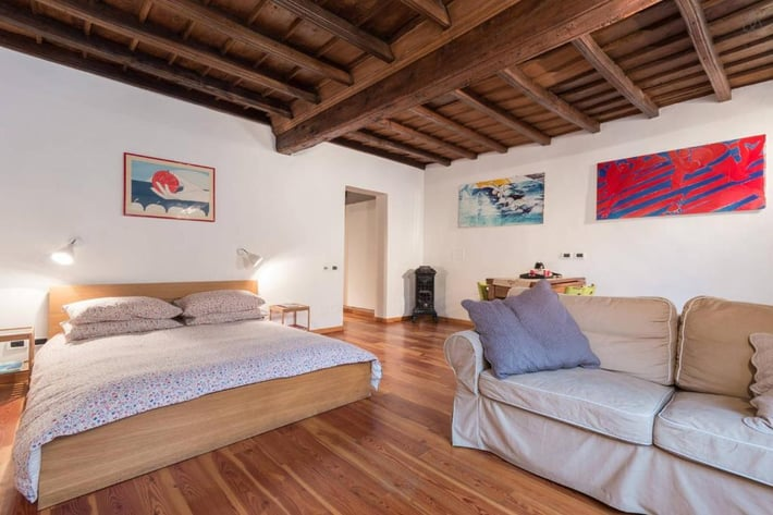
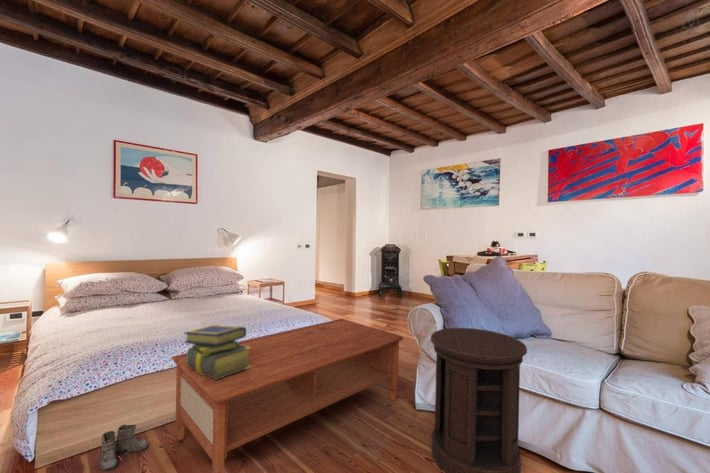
+ boots [90,423,149,472]
+ side table [430,327,528,473]
+ stack of books [183,324,251,379]
+ coffee table [170,318,405,473]
